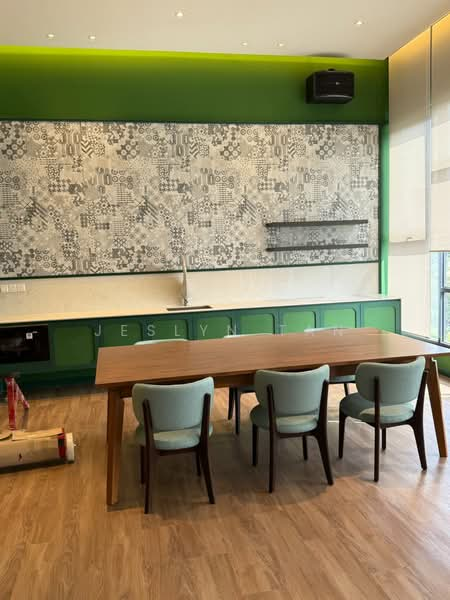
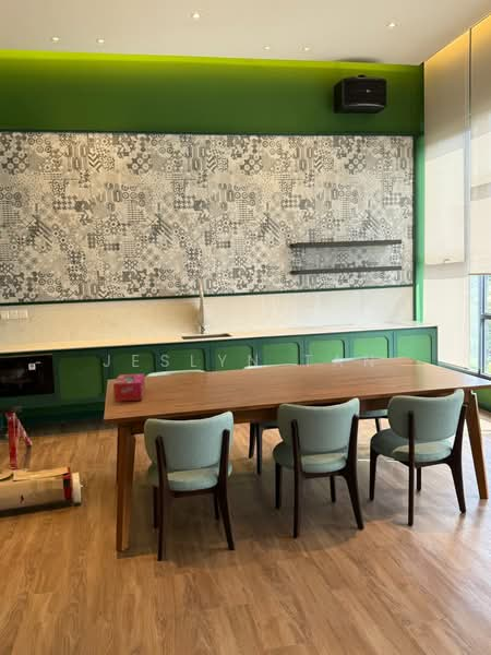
+ tissue box [112,372,146,403]
